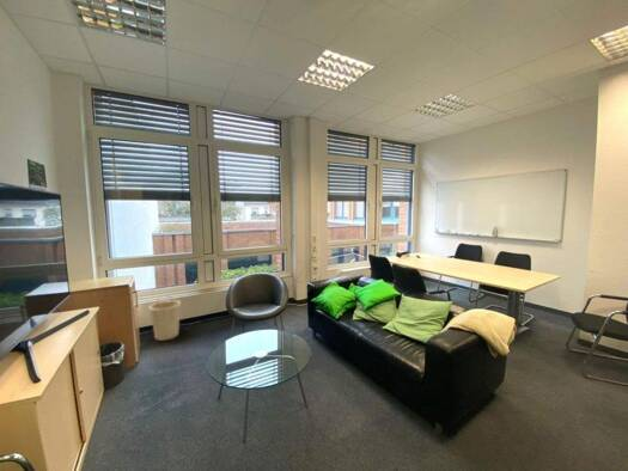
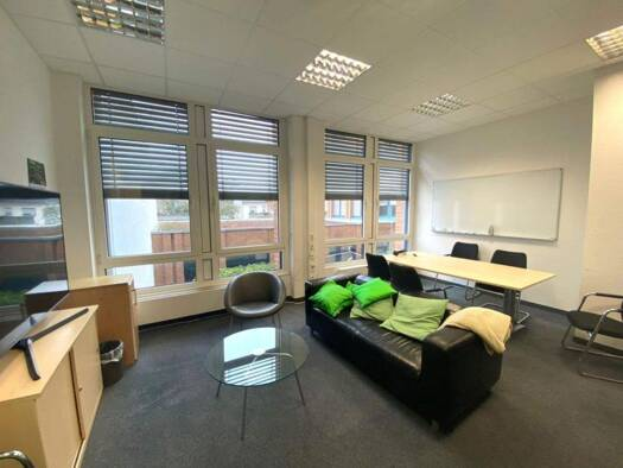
- basket [148,294,182,342]
